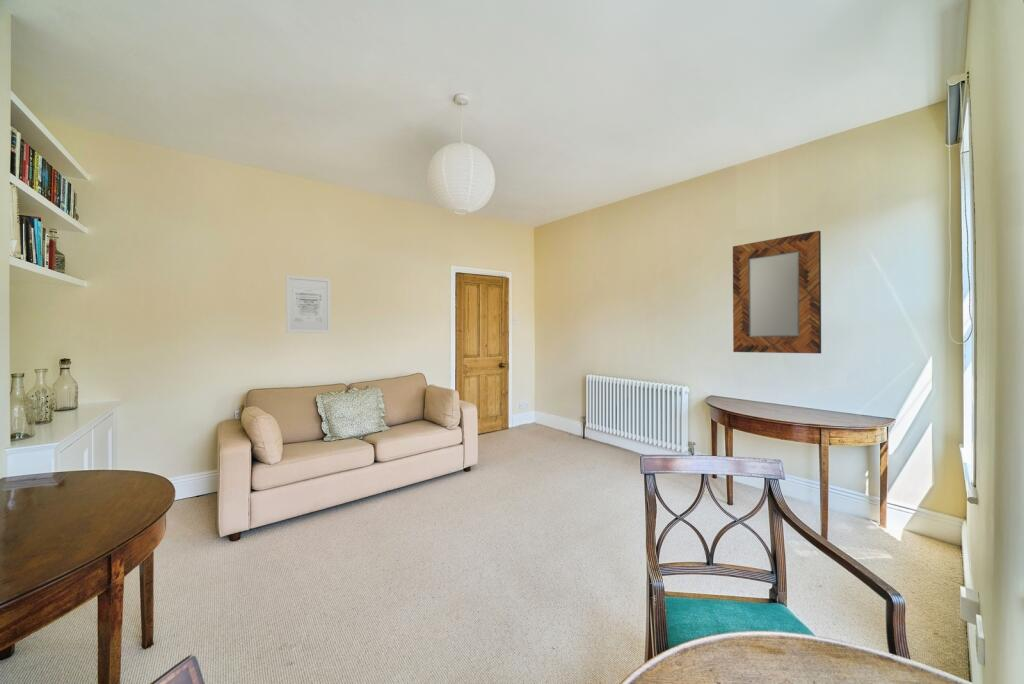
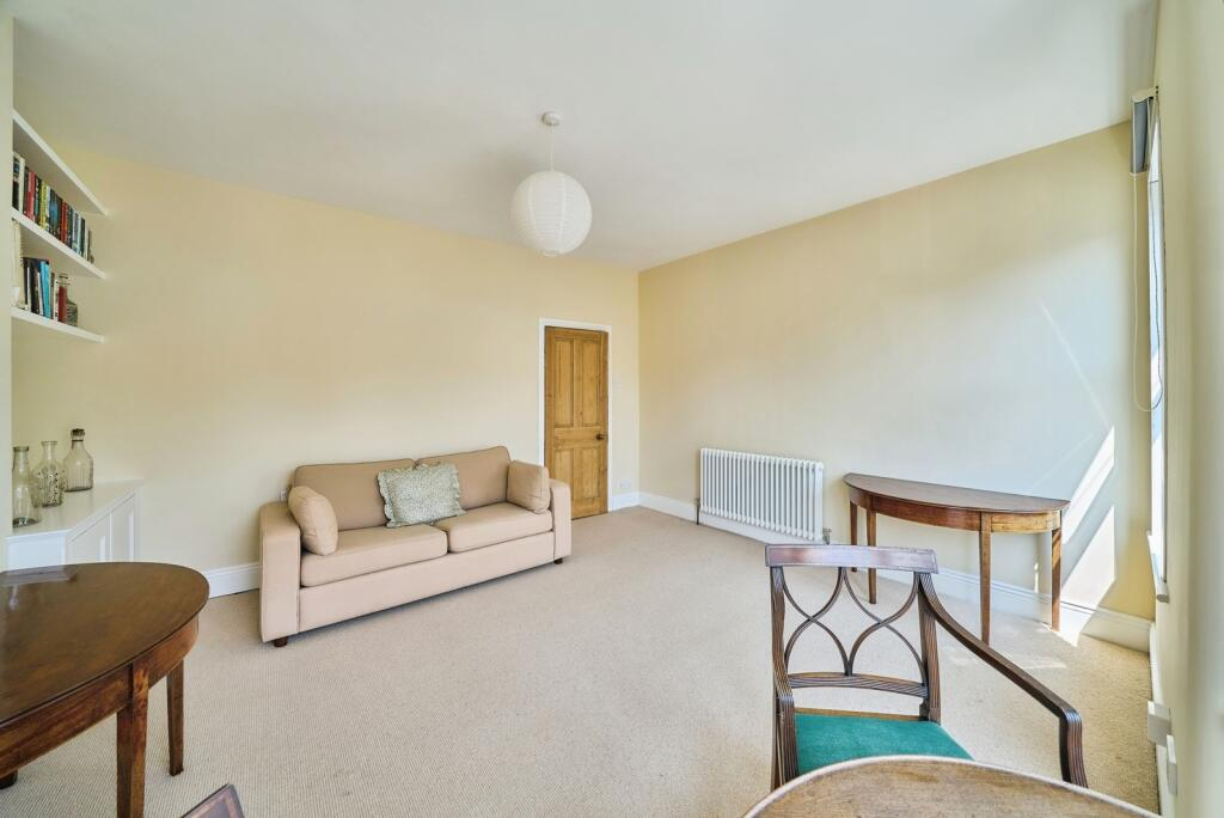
- wall art [285,274,332,335]
- home mirror [732,230,822,354]
